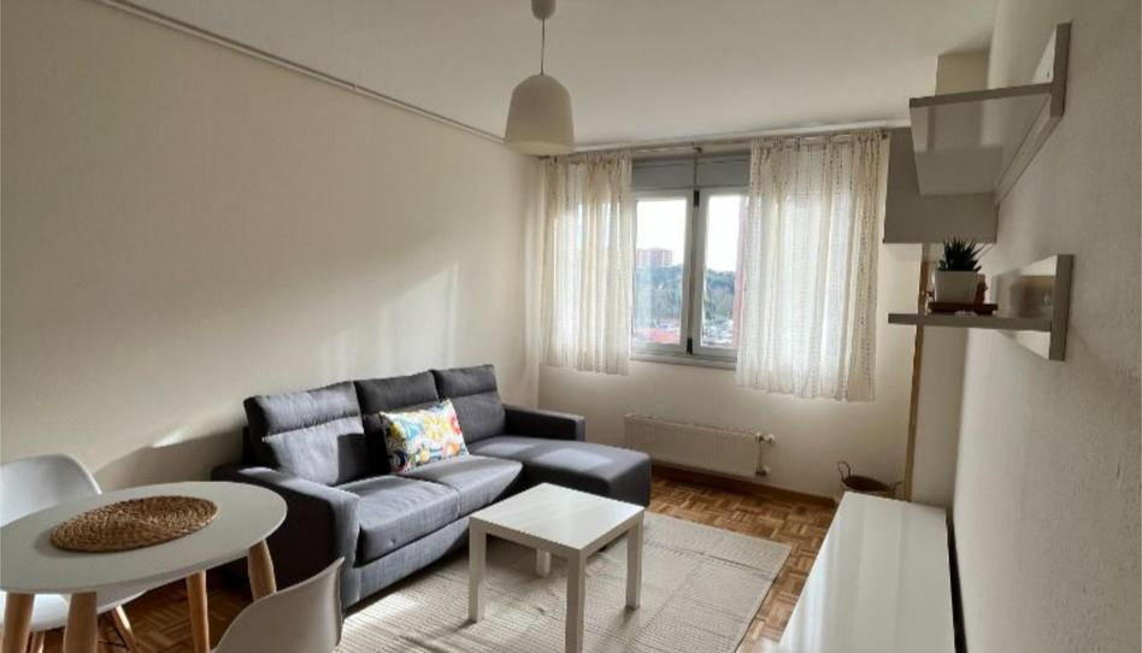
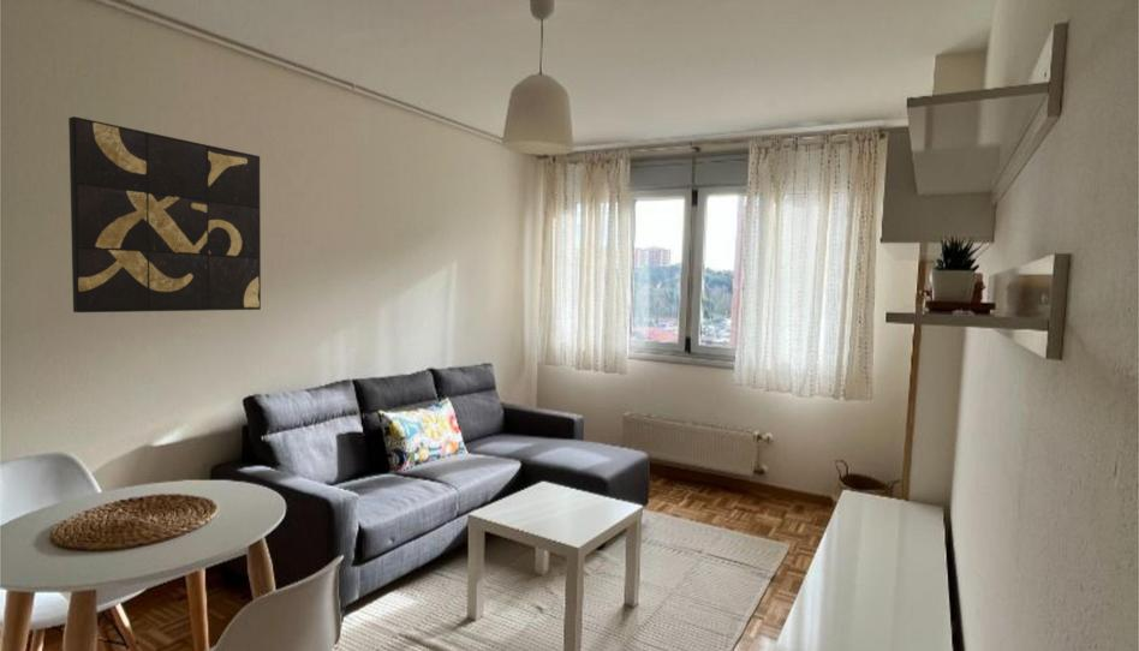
+ wall art [67,115,262,313]
